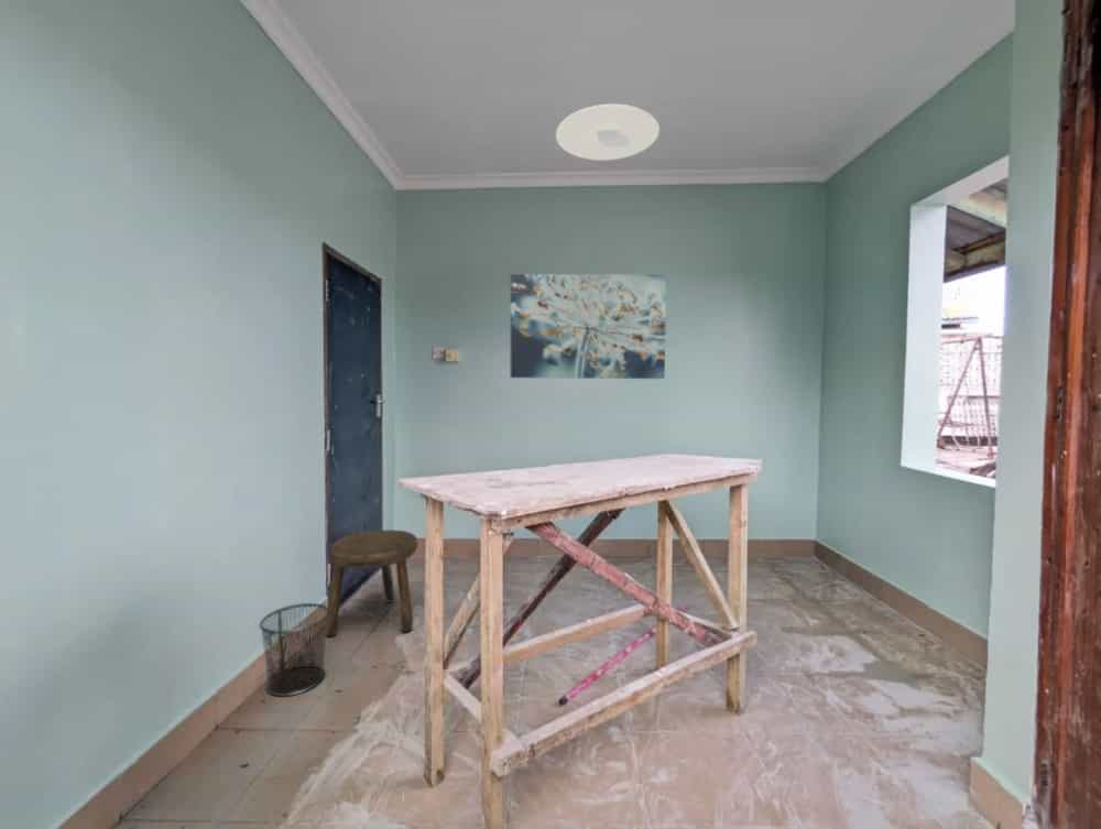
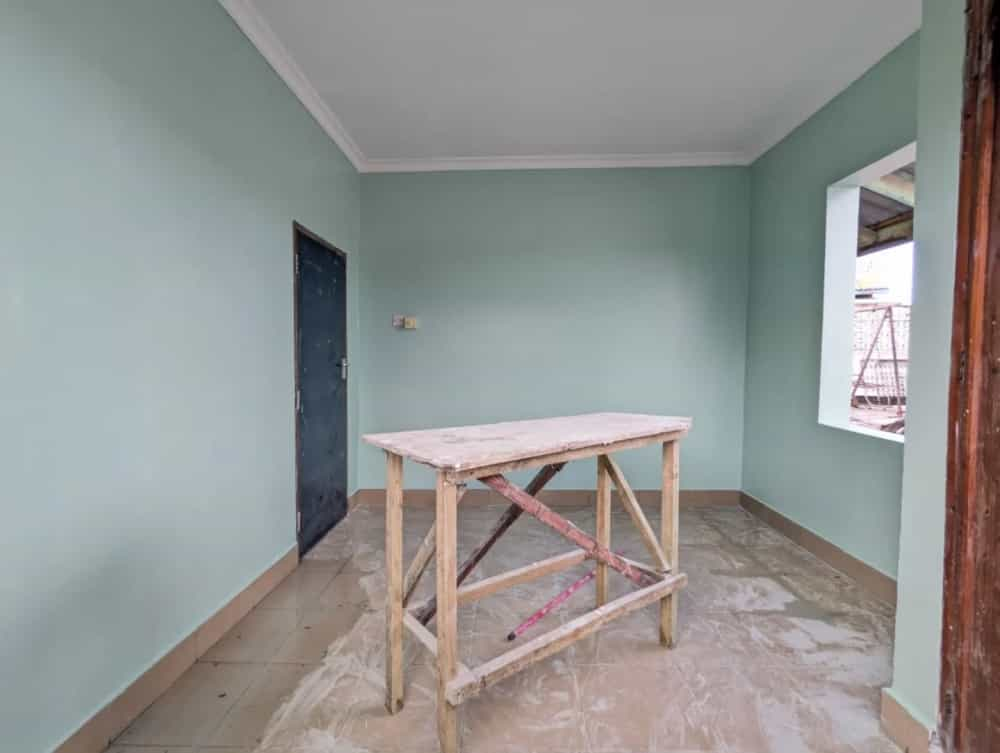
- wall art [510,273,667,380]
- stool [325,528,418,637]
- ceiling light [555,103,661,162]
- waste bin [259,602,329,698]
